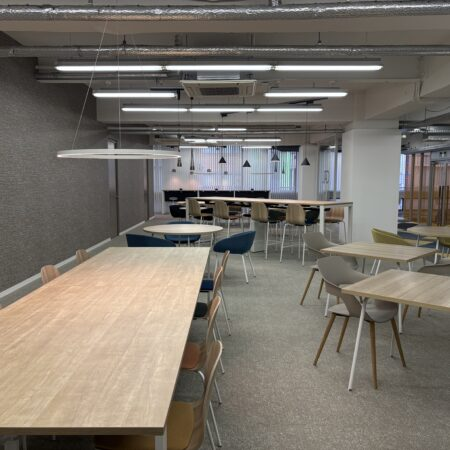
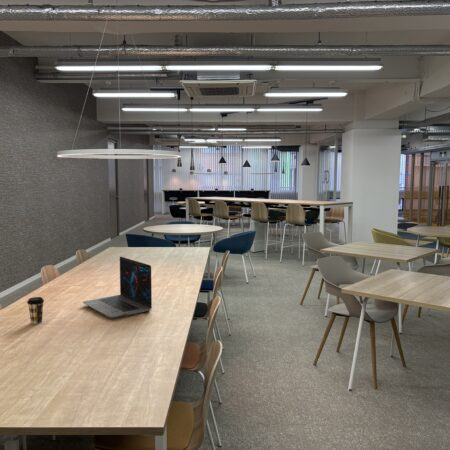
+ laptop [82,256,153,319]
+ coffee cup [26,296,45,325]
